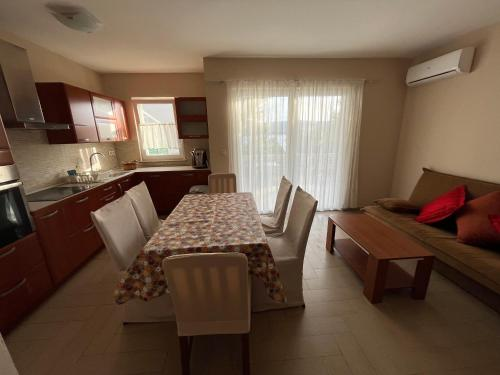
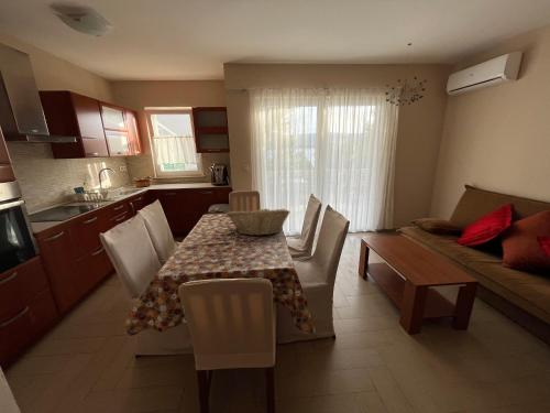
+ chandelier [384,42,428,107]
+ fruit basket [224,208,292,237]
